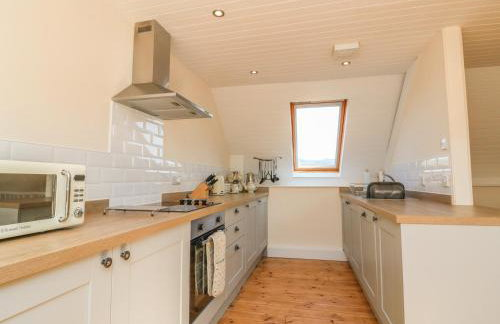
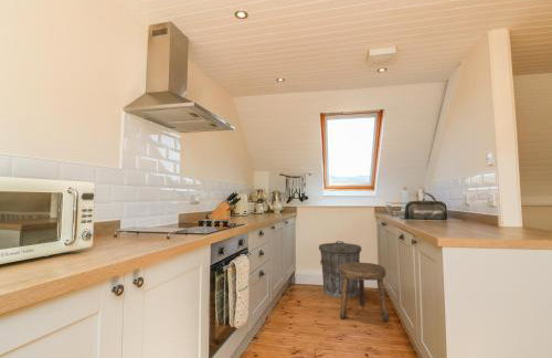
+ stool [339,262,390,323]
+ trash can [318,240,363,298]
